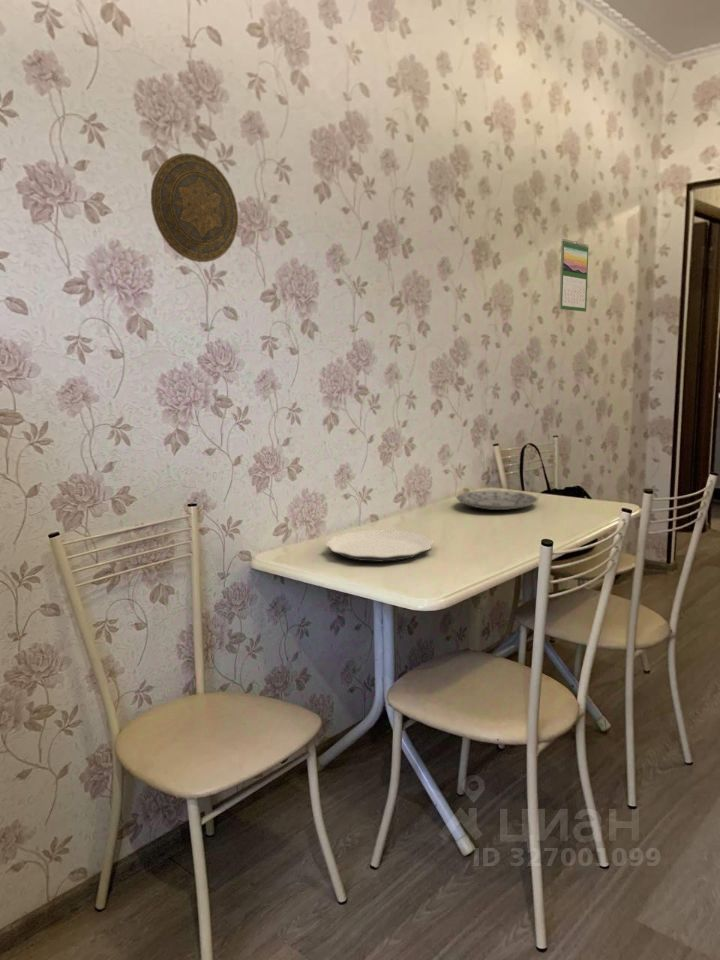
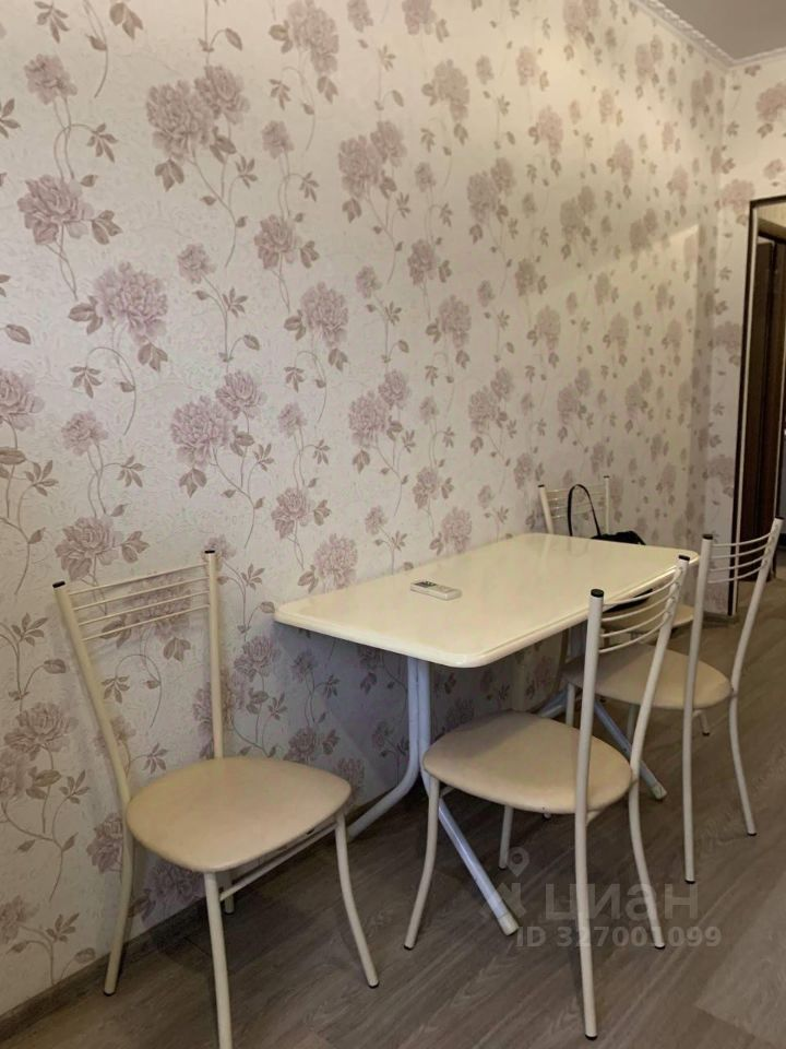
- plate [324,529,434,563]
- plate [455,490,539,511]
- calendar [559,238,589,313]
- decorative plate [150,152,239,263]
